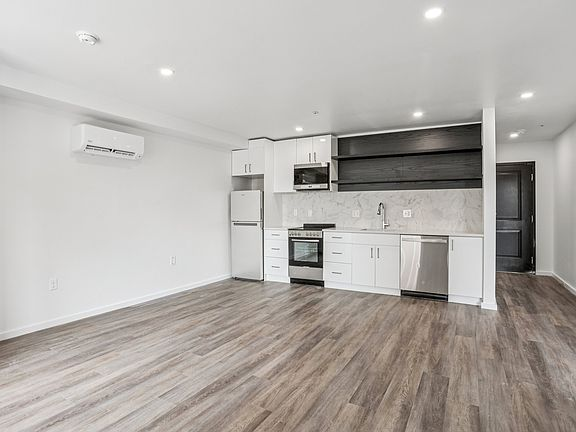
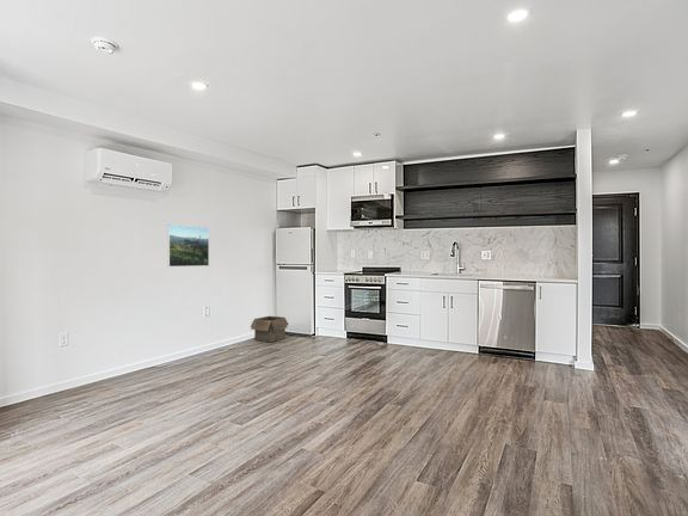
+ box [250,315,289,343]
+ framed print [166,223,210,268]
